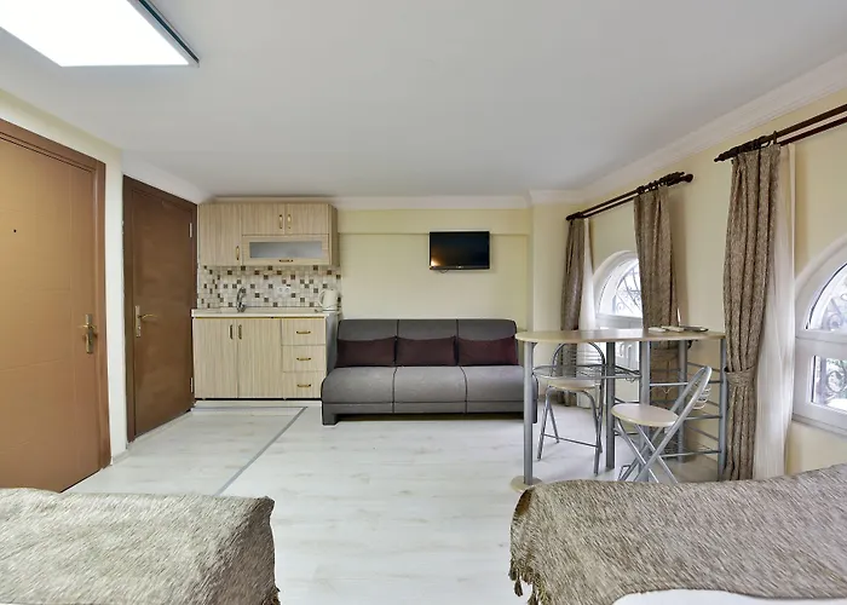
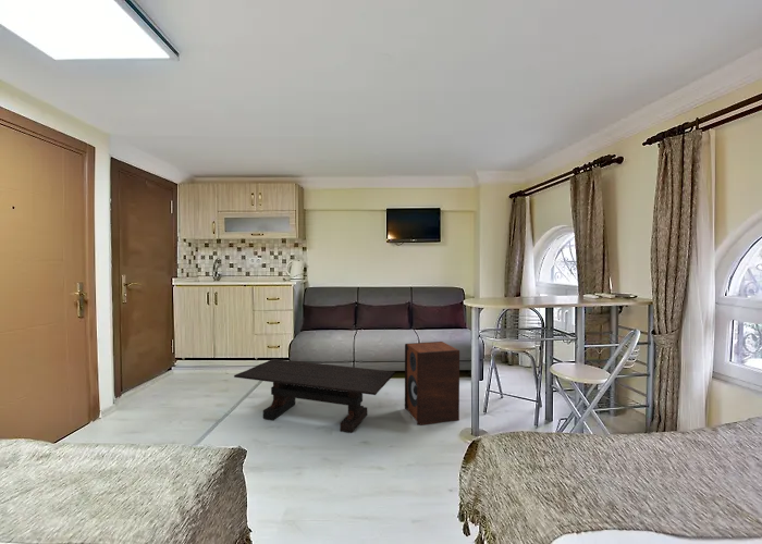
+ speaker [404,341,460,426]
+ coffee table [233,358,396,434]
